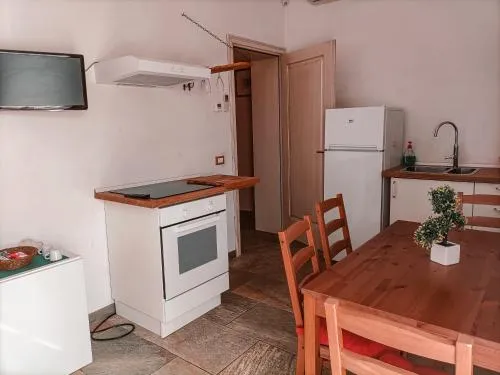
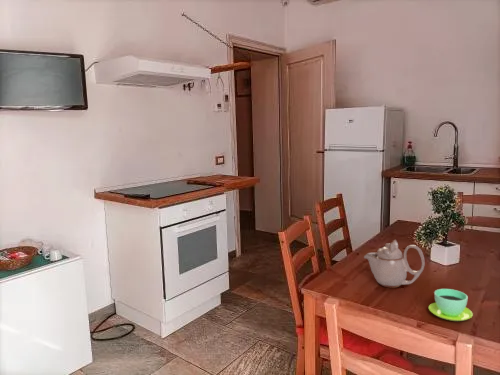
+ teapot [363,239,426,289]
+ cup [428,288,474,322]
